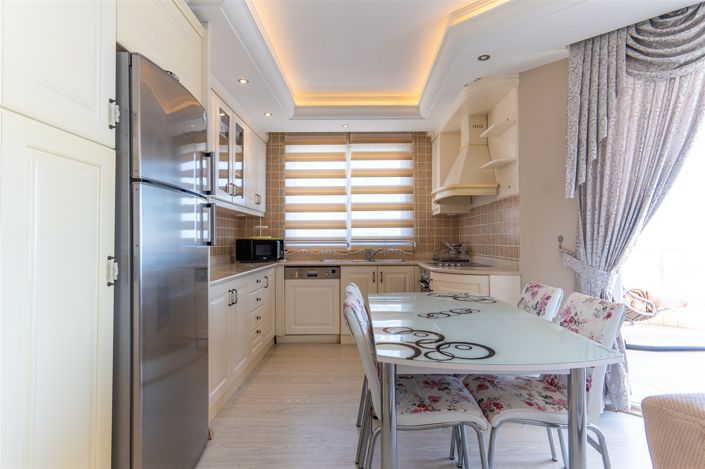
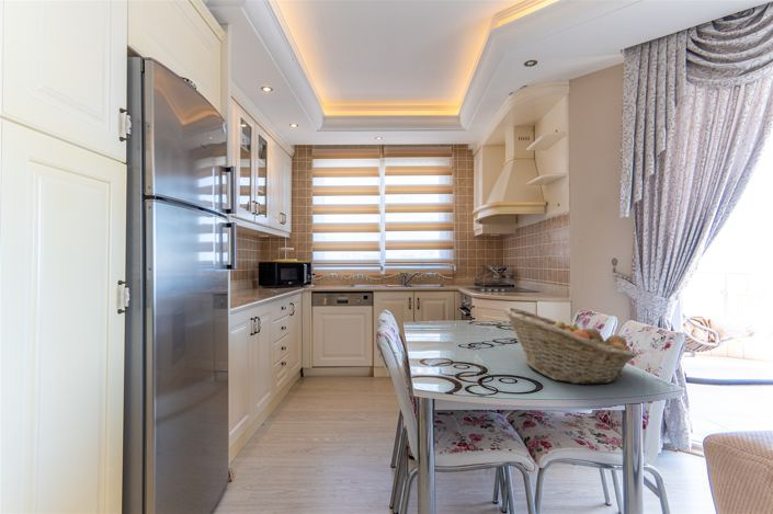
+ fruit basket [503,307,638,386]
